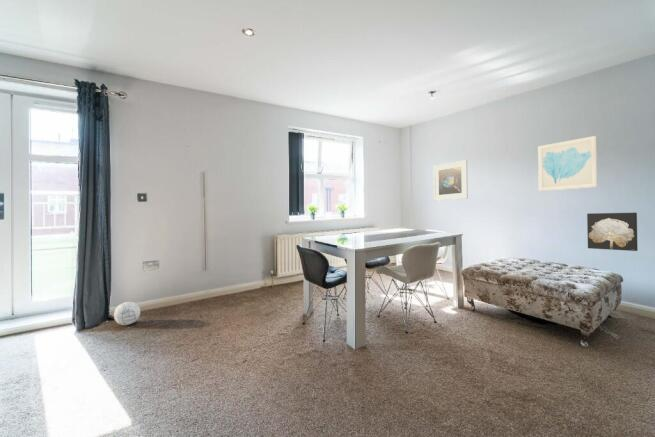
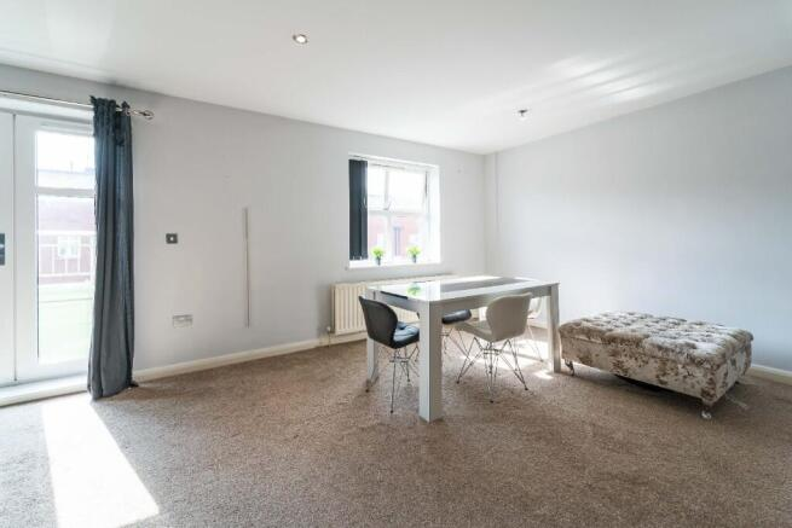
- wall art [537,135,598,192]
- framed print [433,159,469,202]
- ball [113,301,141,326]
- wall art [586,212,639,252]
